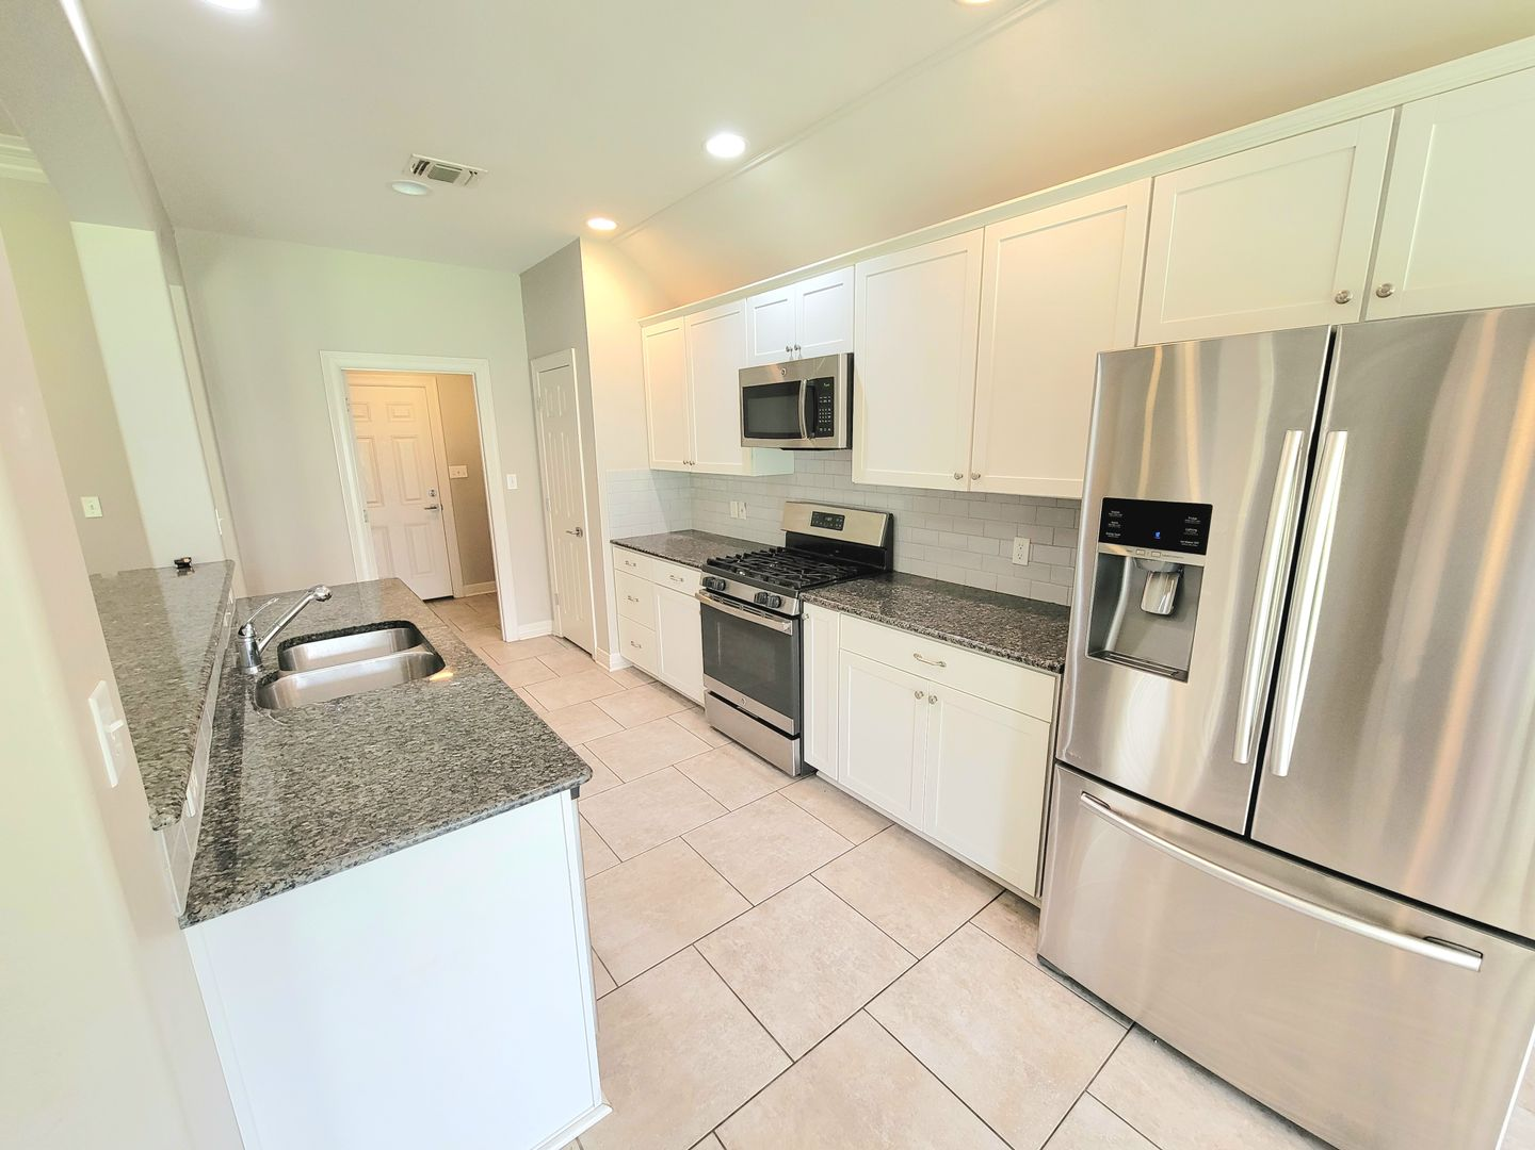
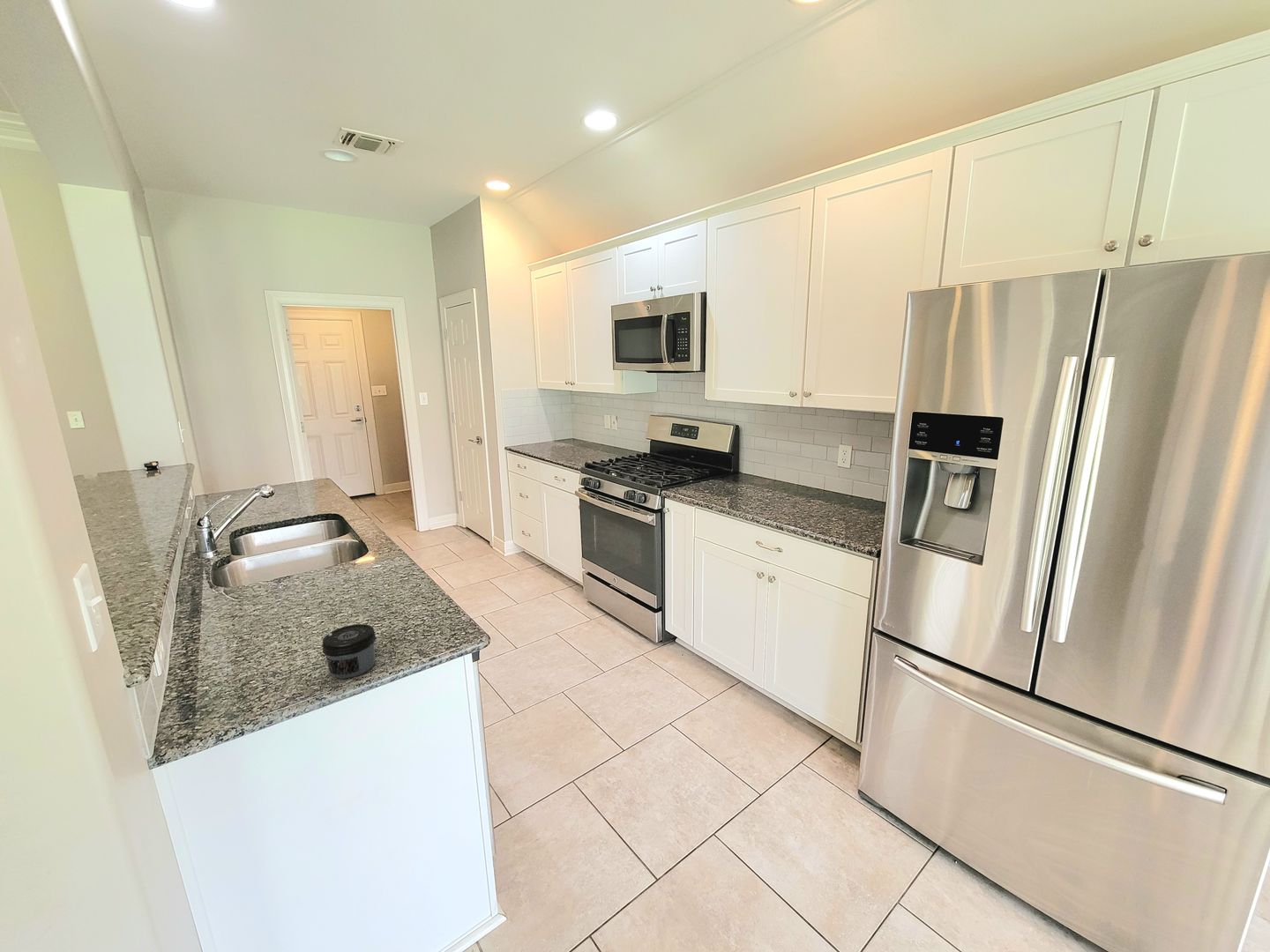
+ jar [322,623,377,680]
